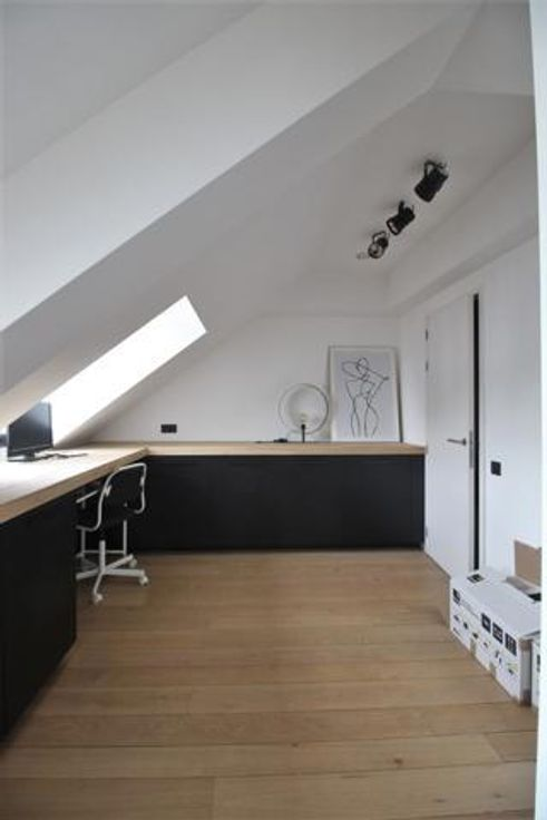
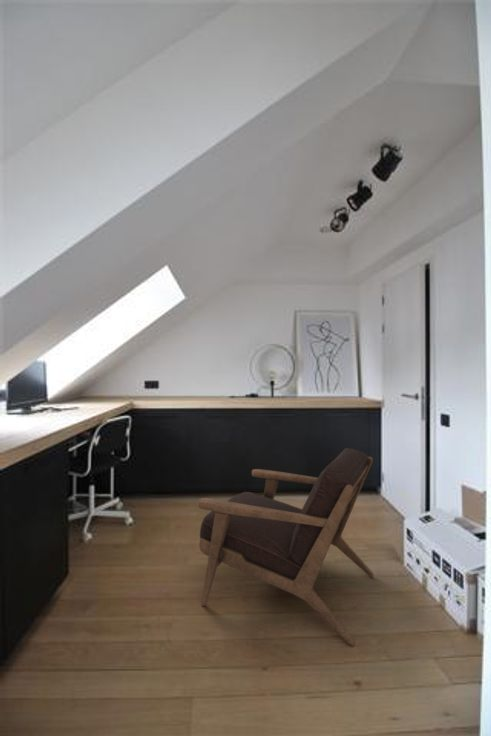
+ armchair [198,447,375,647]
